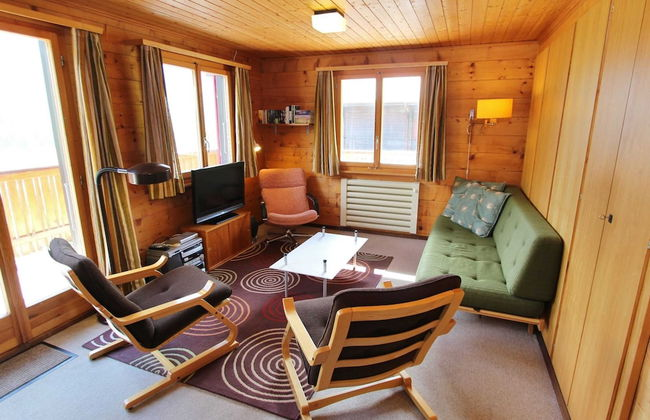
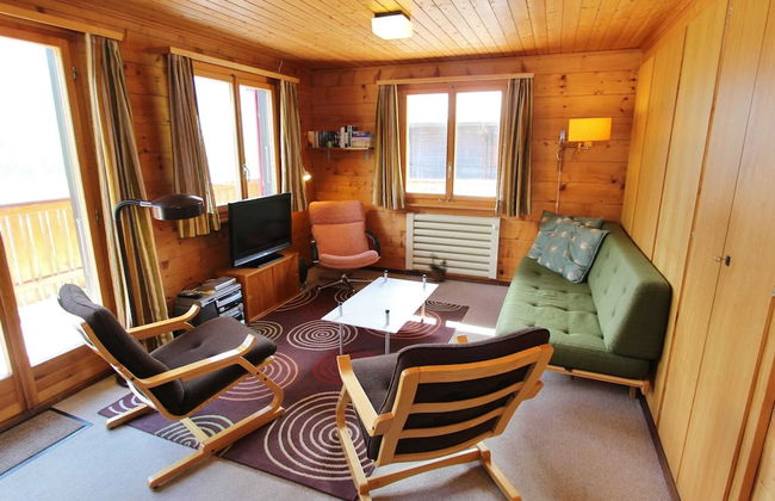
+ potted plant [426,252,451,283]
